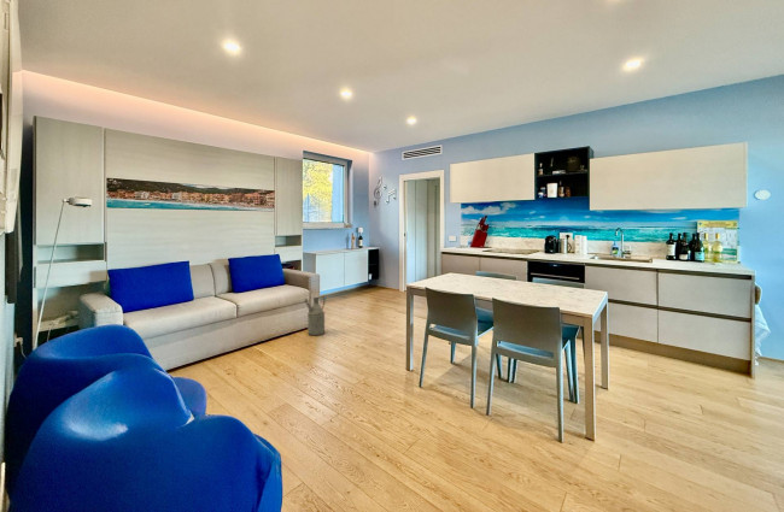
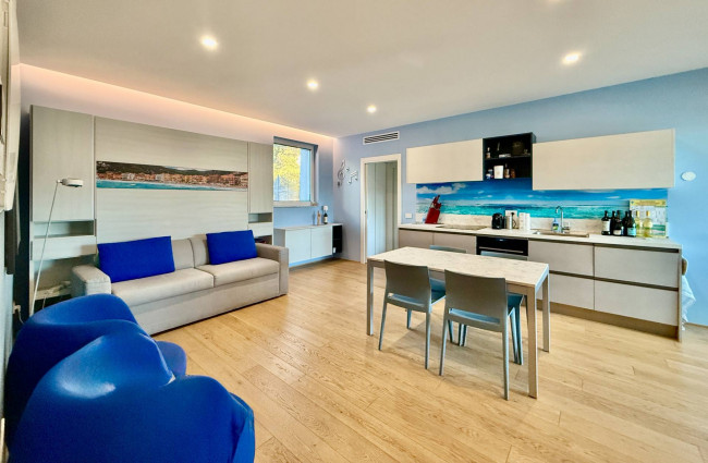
- watering can [304,294,326,336]
